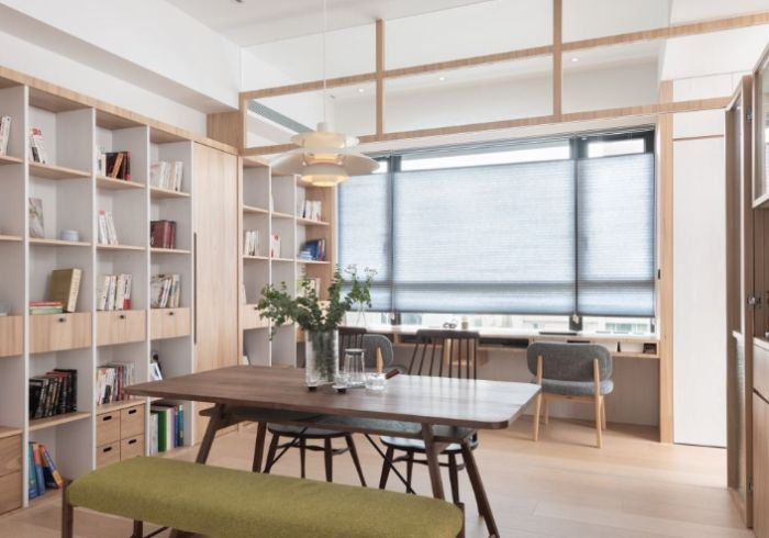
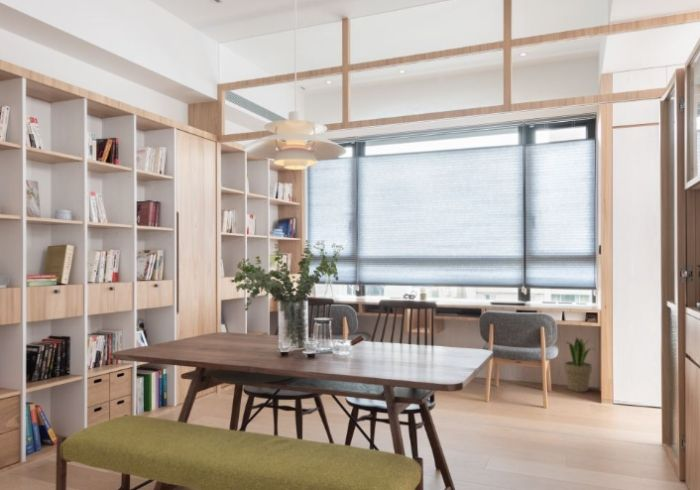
+ potted plant [563,337,596,393]
